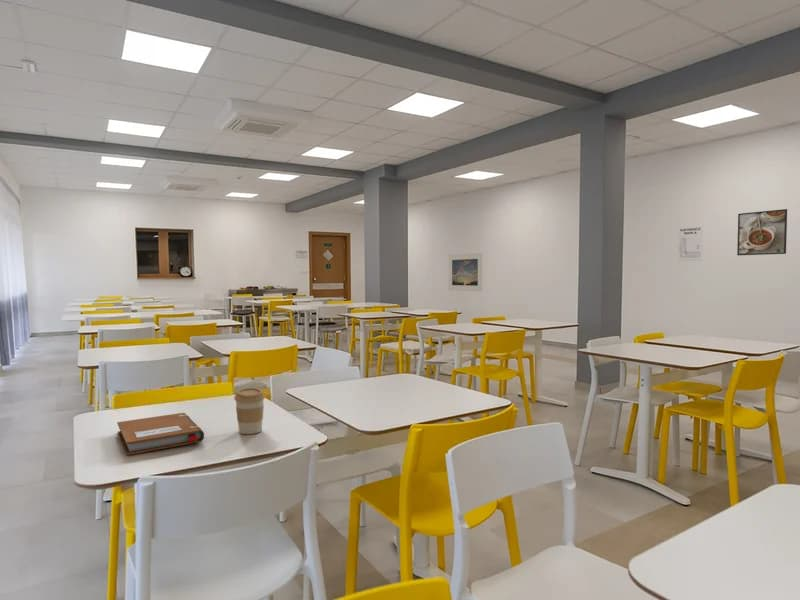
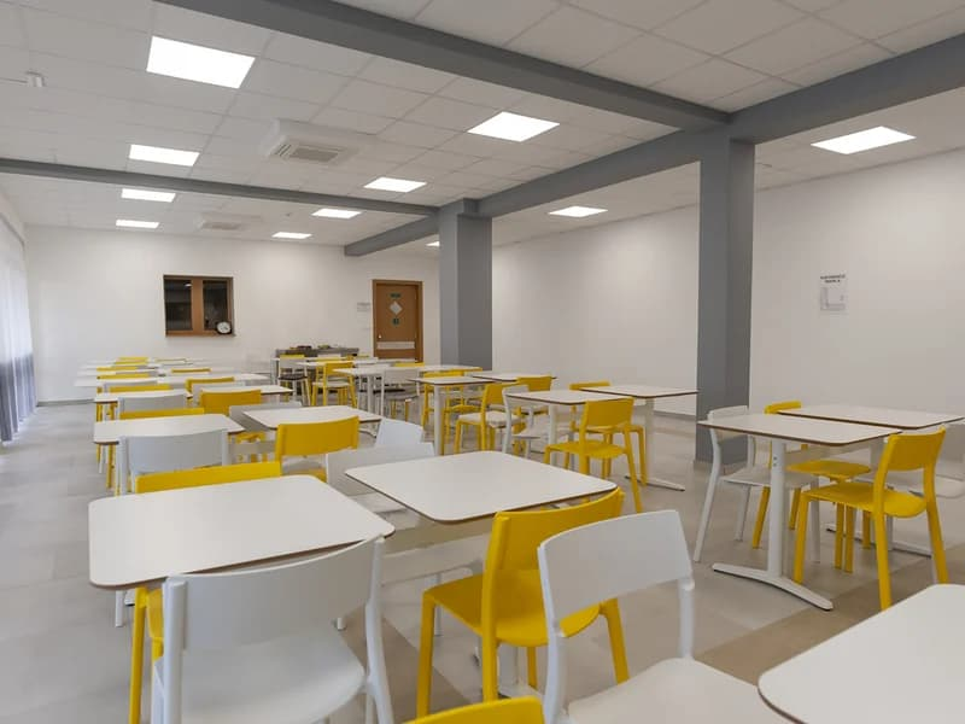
- coffee cup [233,387,266,435]
- notebook [116,412,205,456]
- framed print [448,252,483,292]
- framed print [736,208,788,256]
